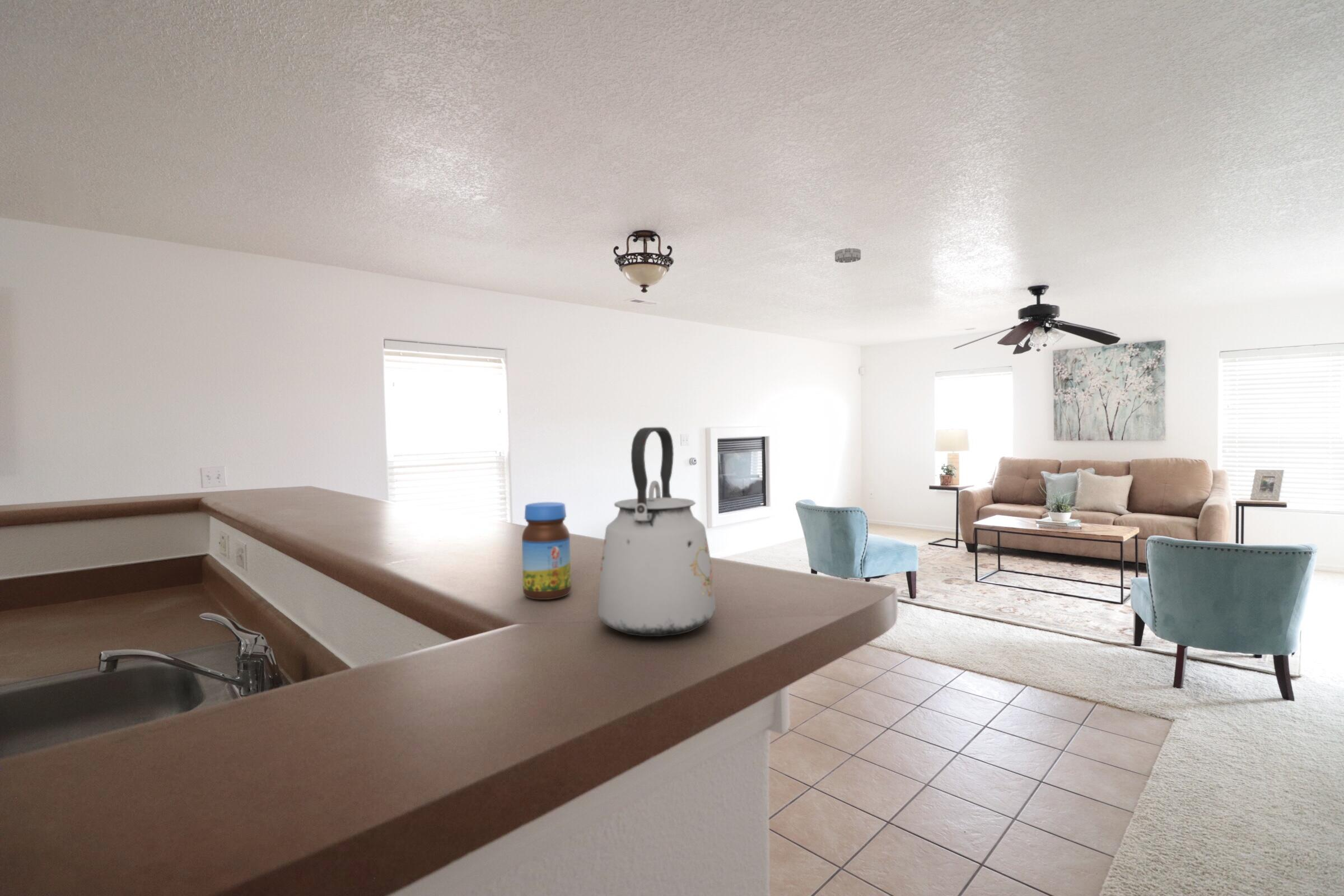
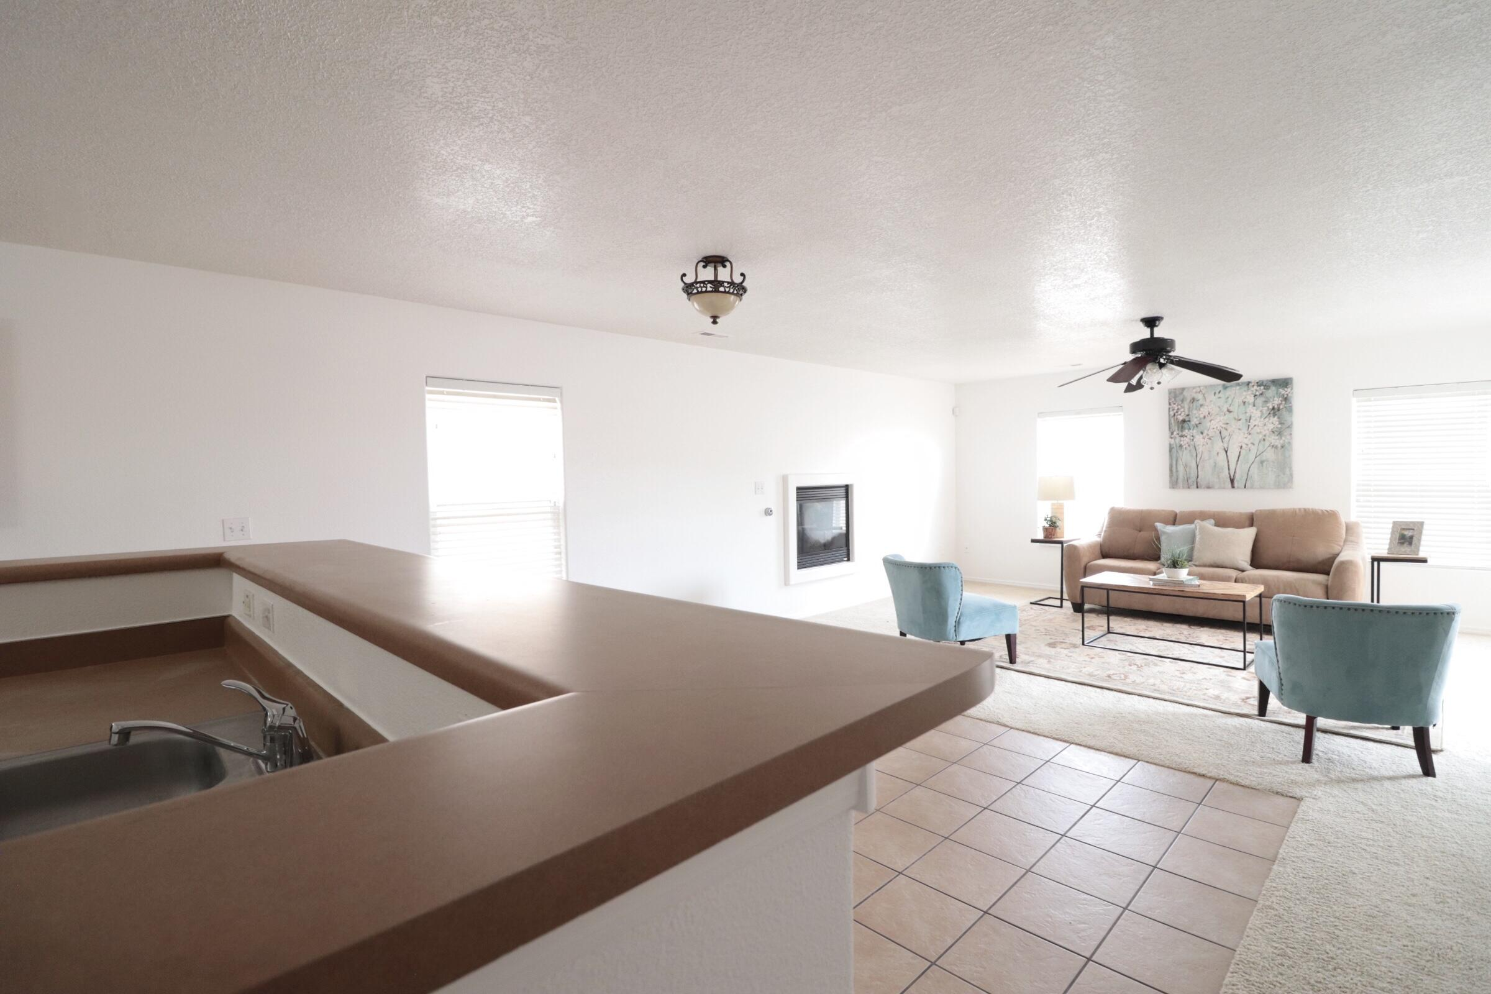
- jar [521,502,572,600]
- kettle [598,427,716,637]
- smoke detector [834,248,861,263]
